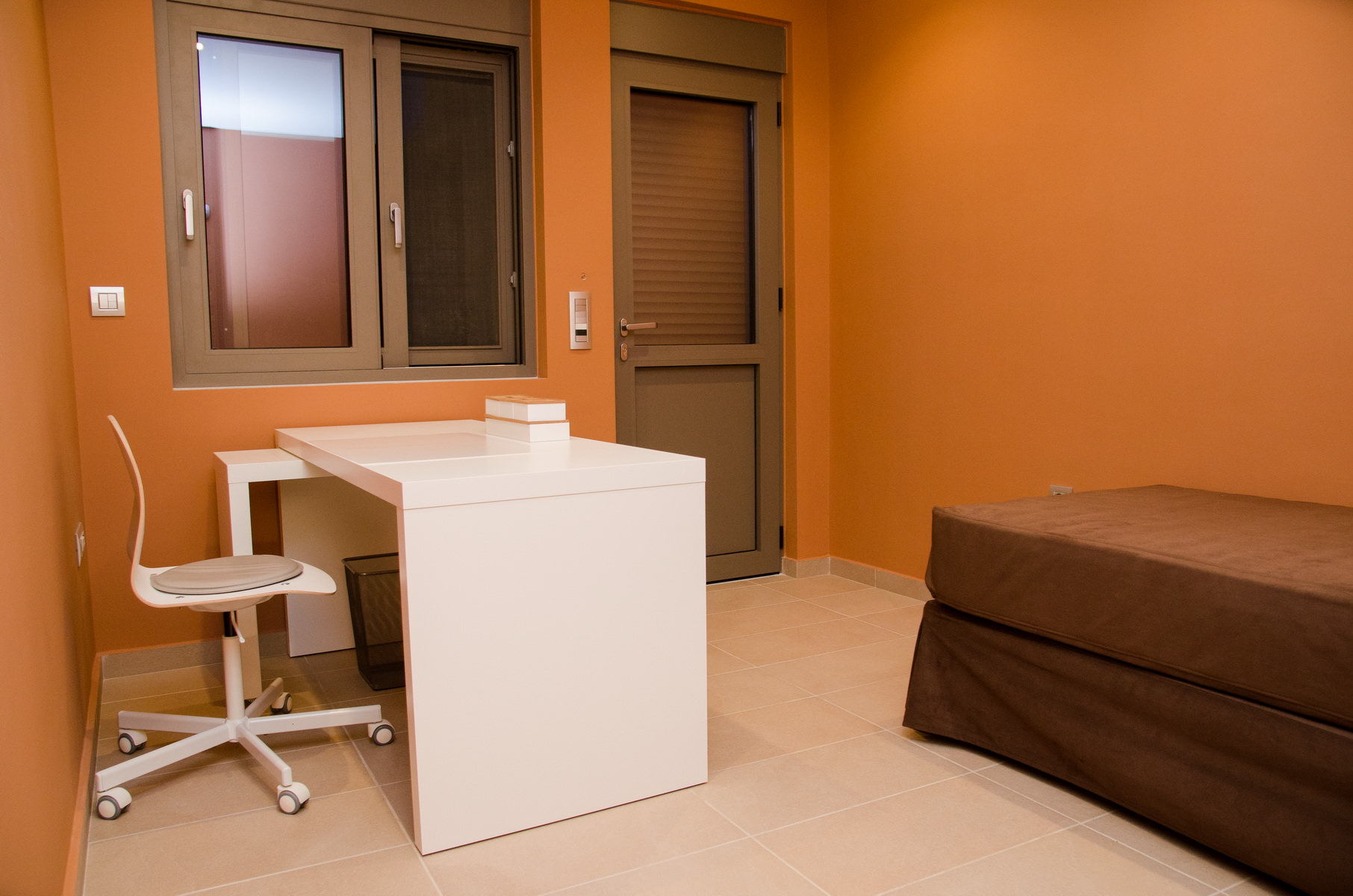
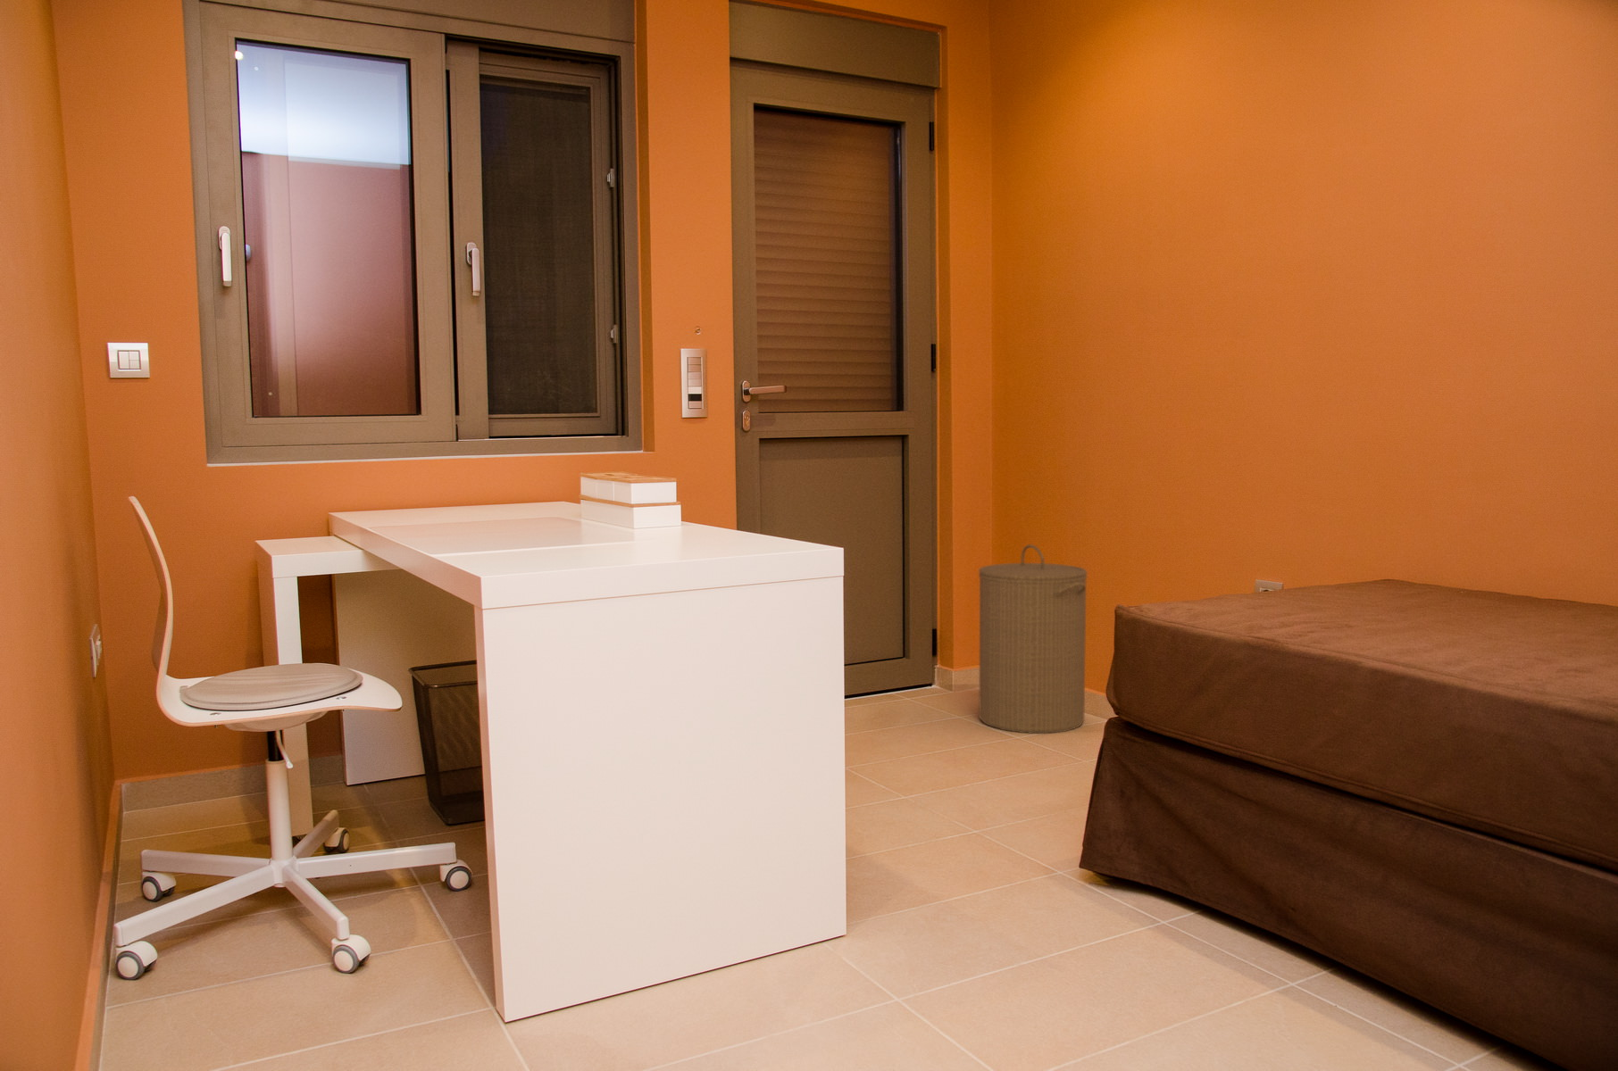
+ laundry hamper [978,544,1088,735]
